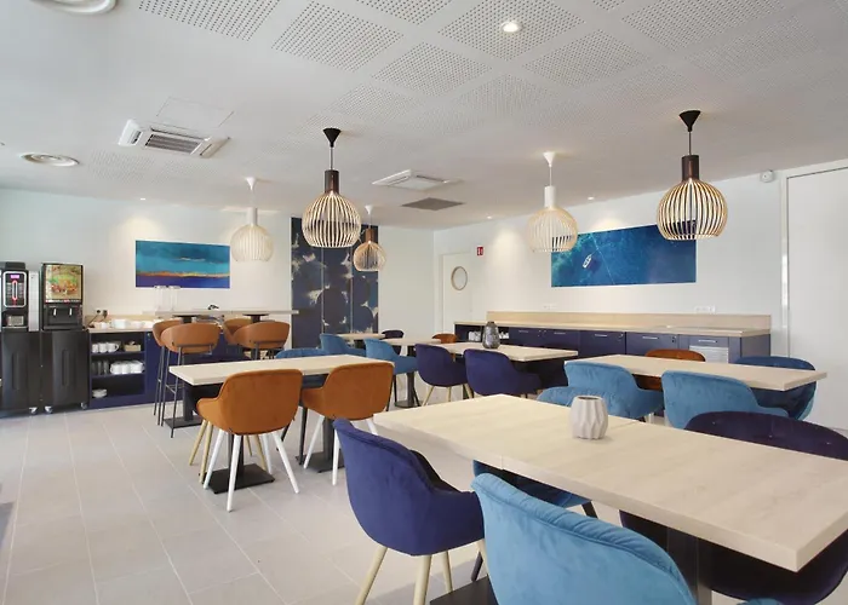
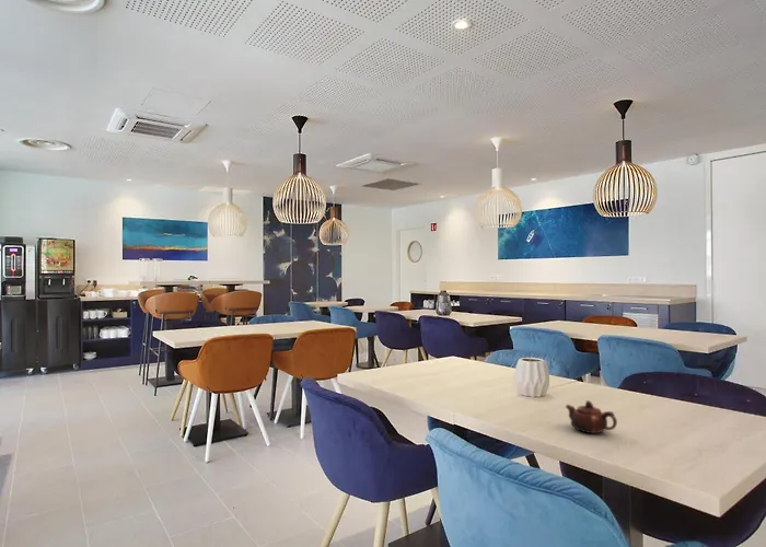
+ teapot [565,399,618,434]
